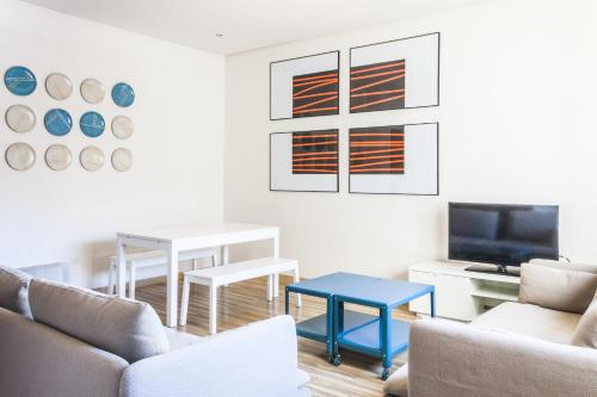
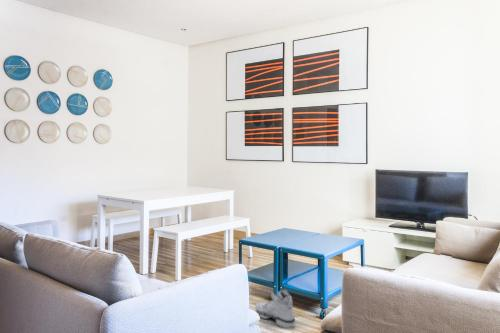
+ sneaker [254,288,297,329]
